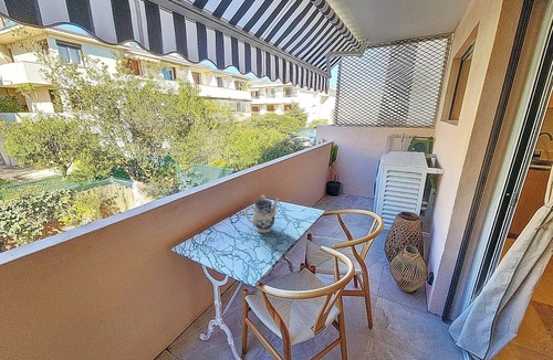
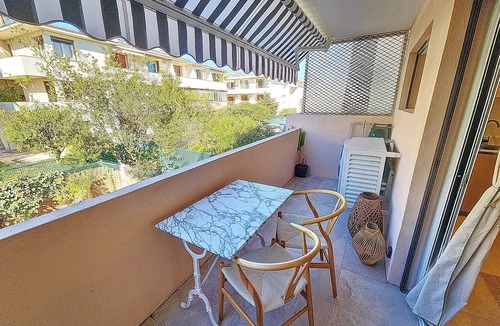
- teapot [244,194,280,234]
